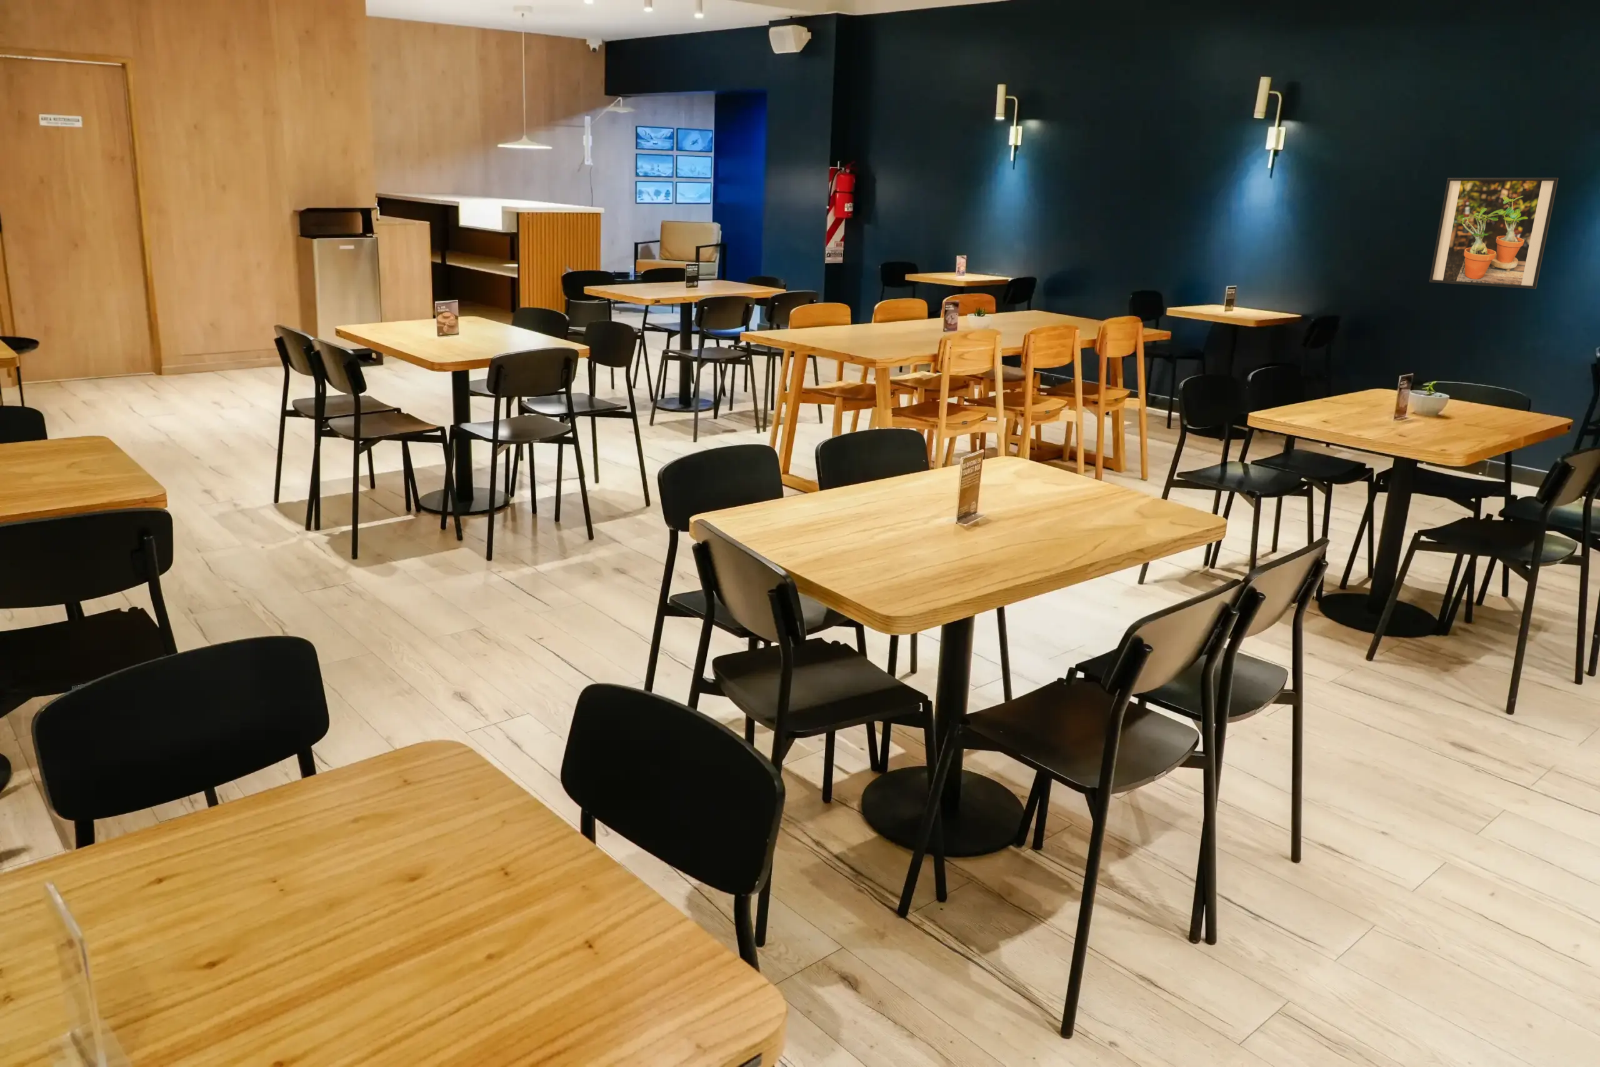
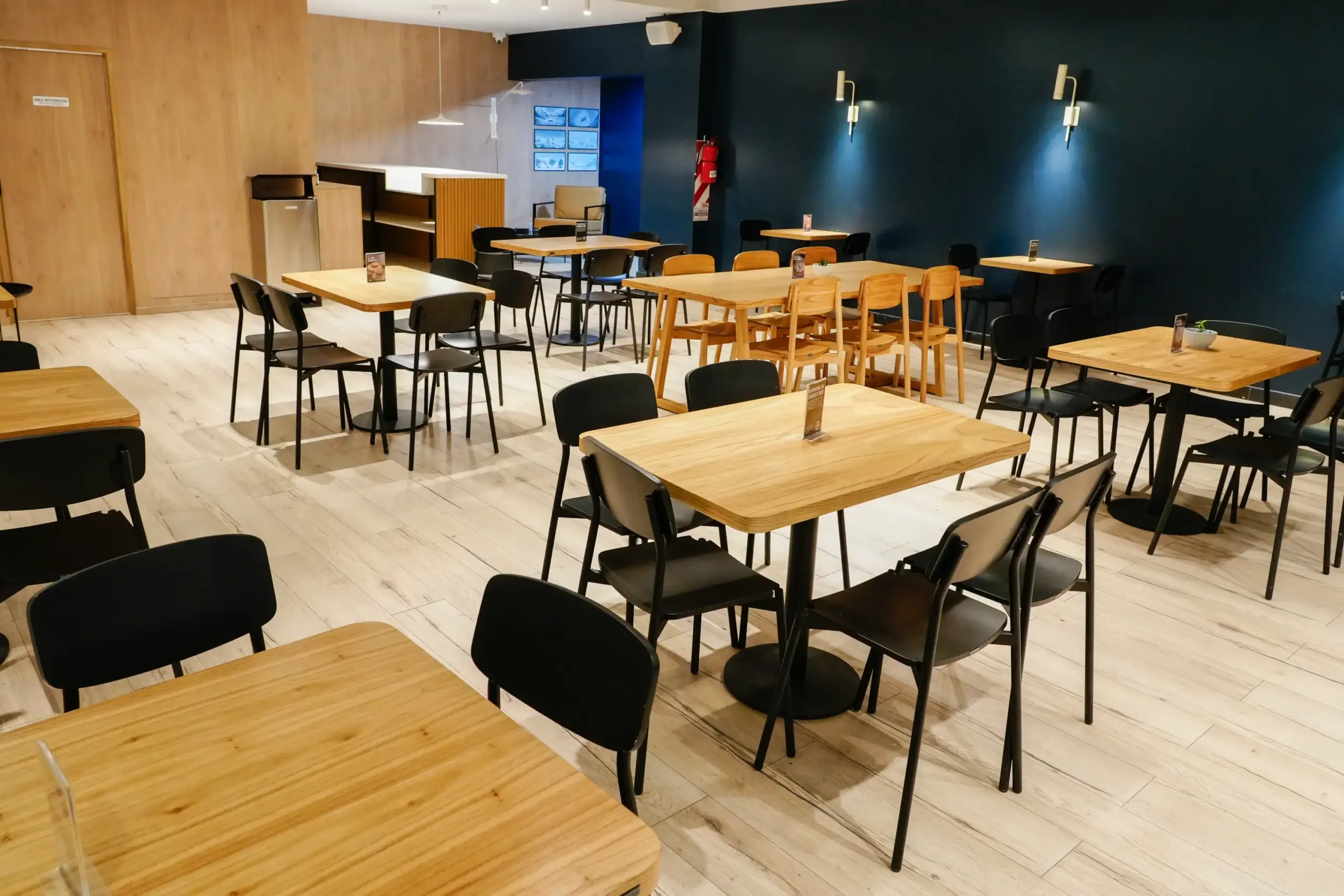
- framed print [1429,177,1558,289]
